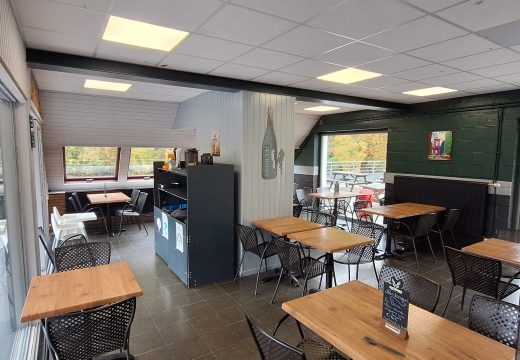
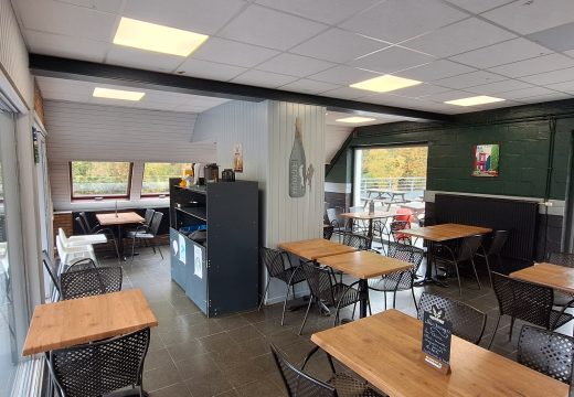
- spoon [363,335,406,357]
